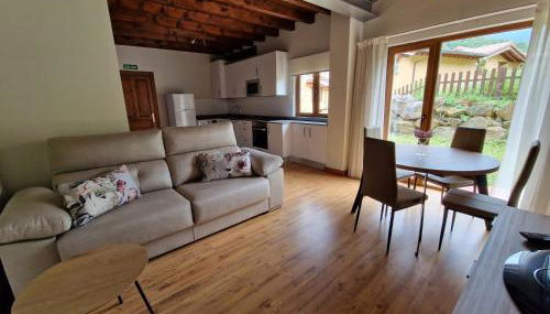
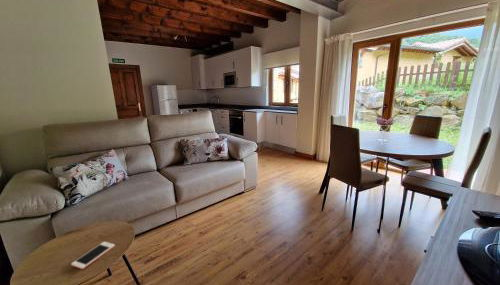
+ cell phone [70,241,116,270]
